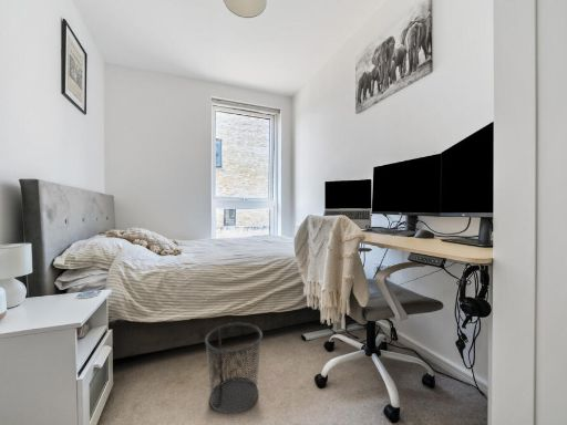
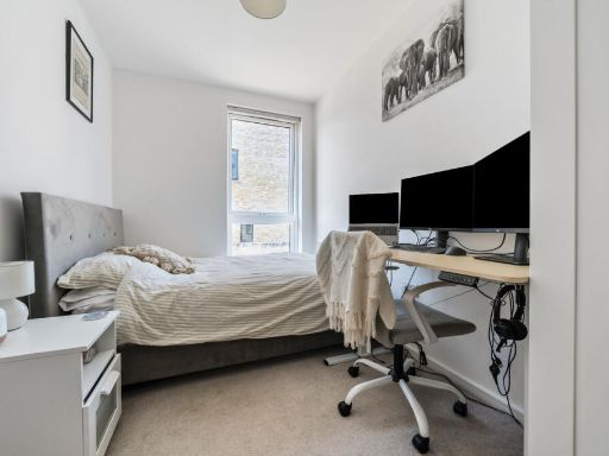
- waste bin [204,322,264,415]
